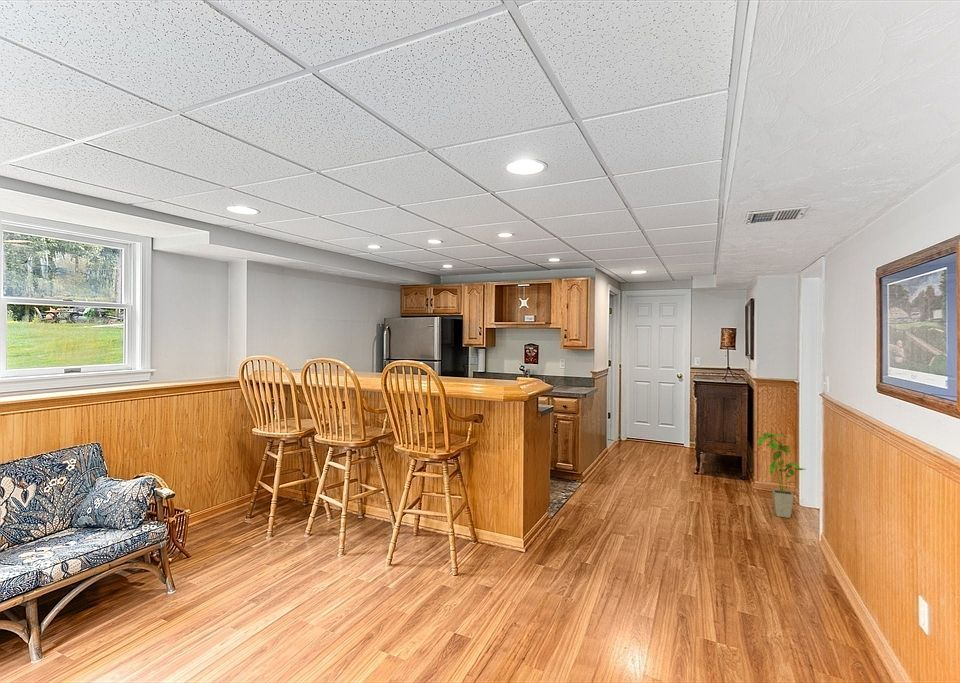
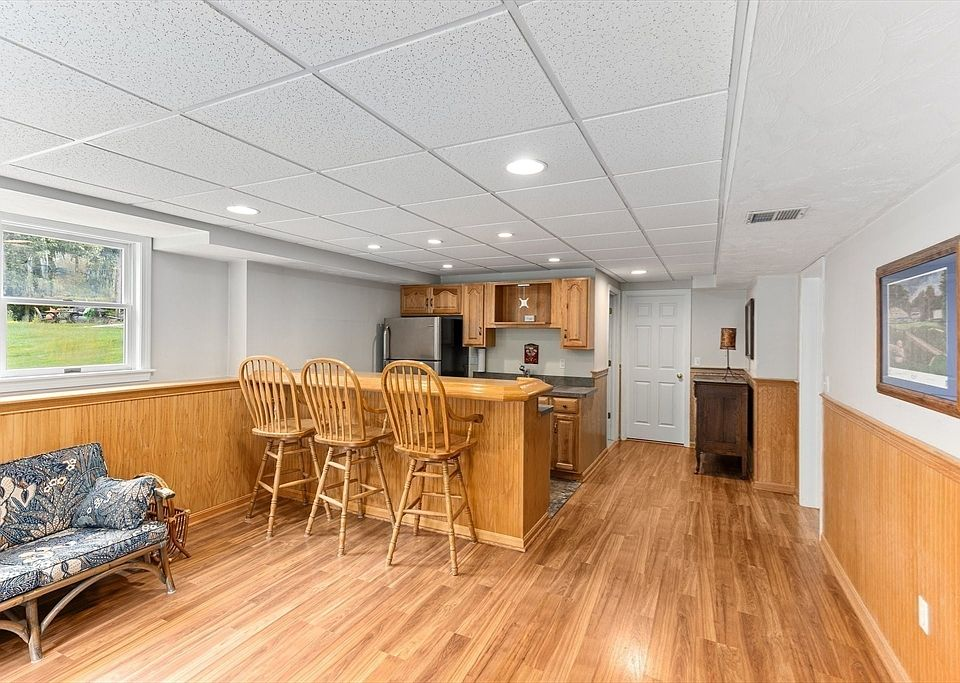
- house plant [757,432,807,519]
